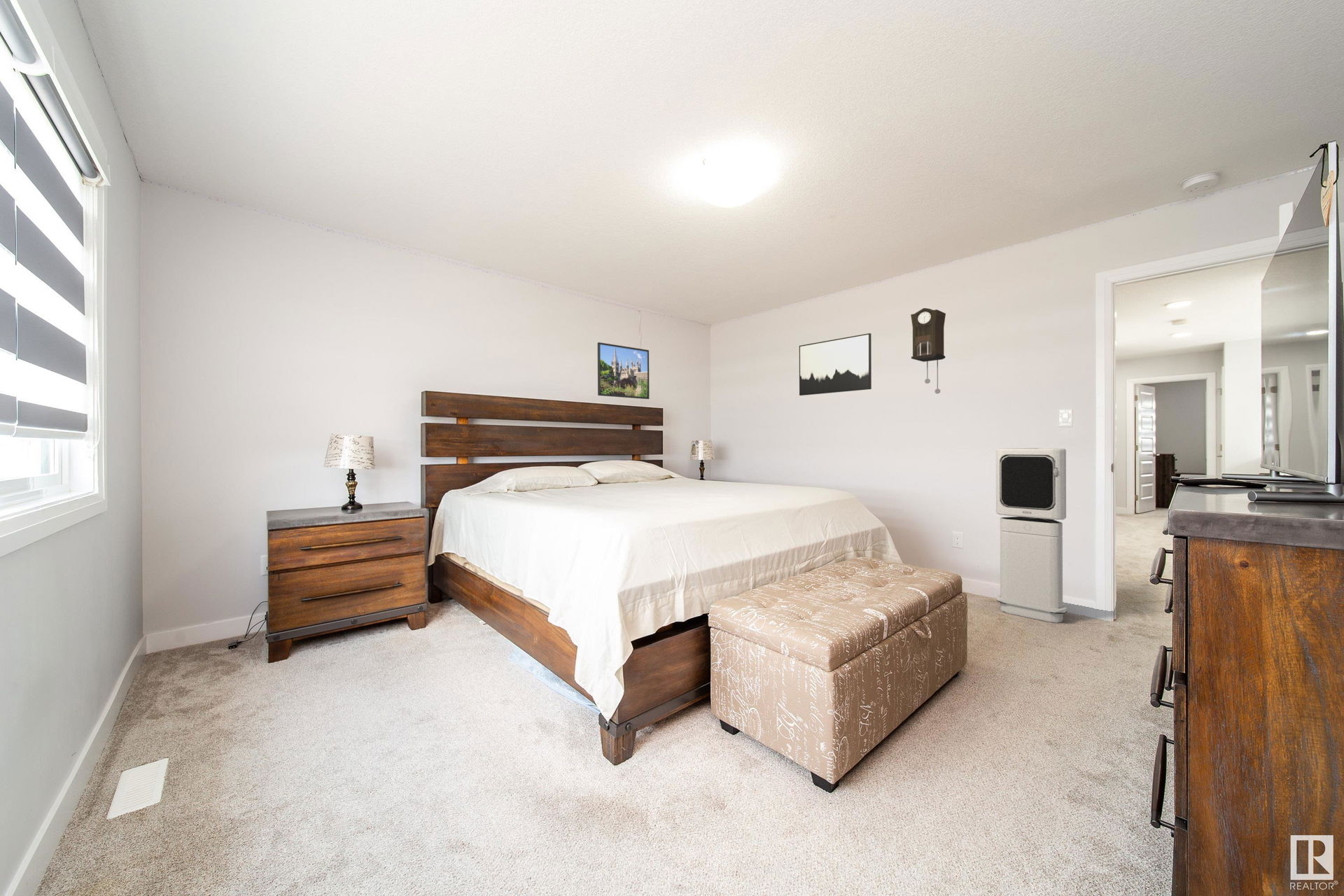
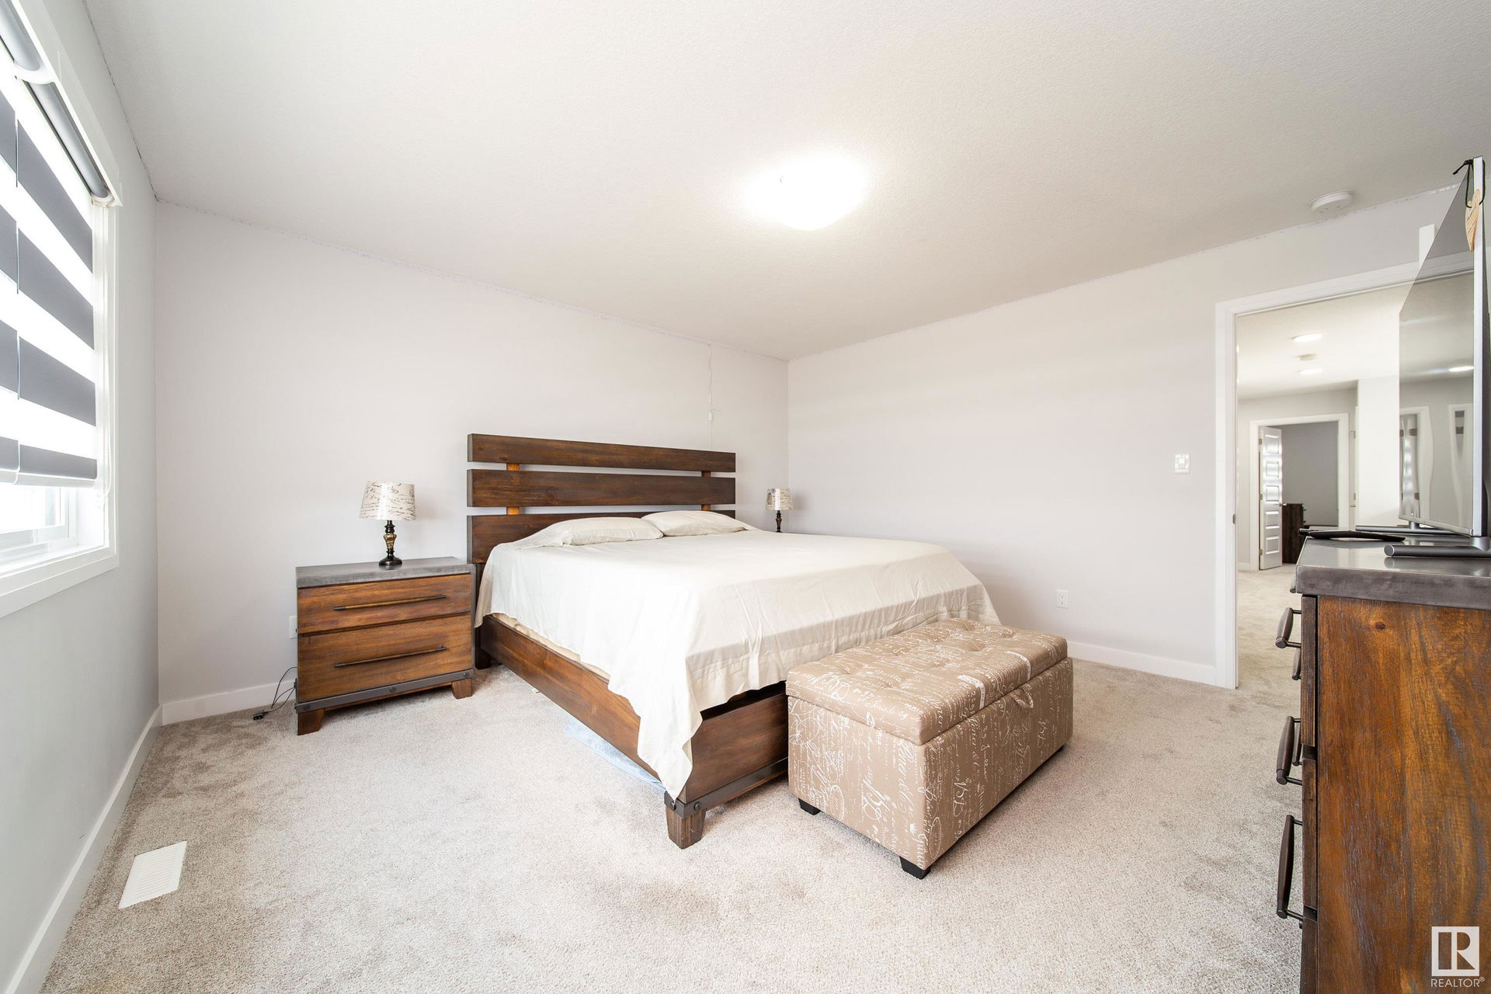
- wall art [799,332,872,396]
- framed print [597,342,650,400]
- air purifier [995,447,1068,624]
- pendulum clock [910,307,946,394]
